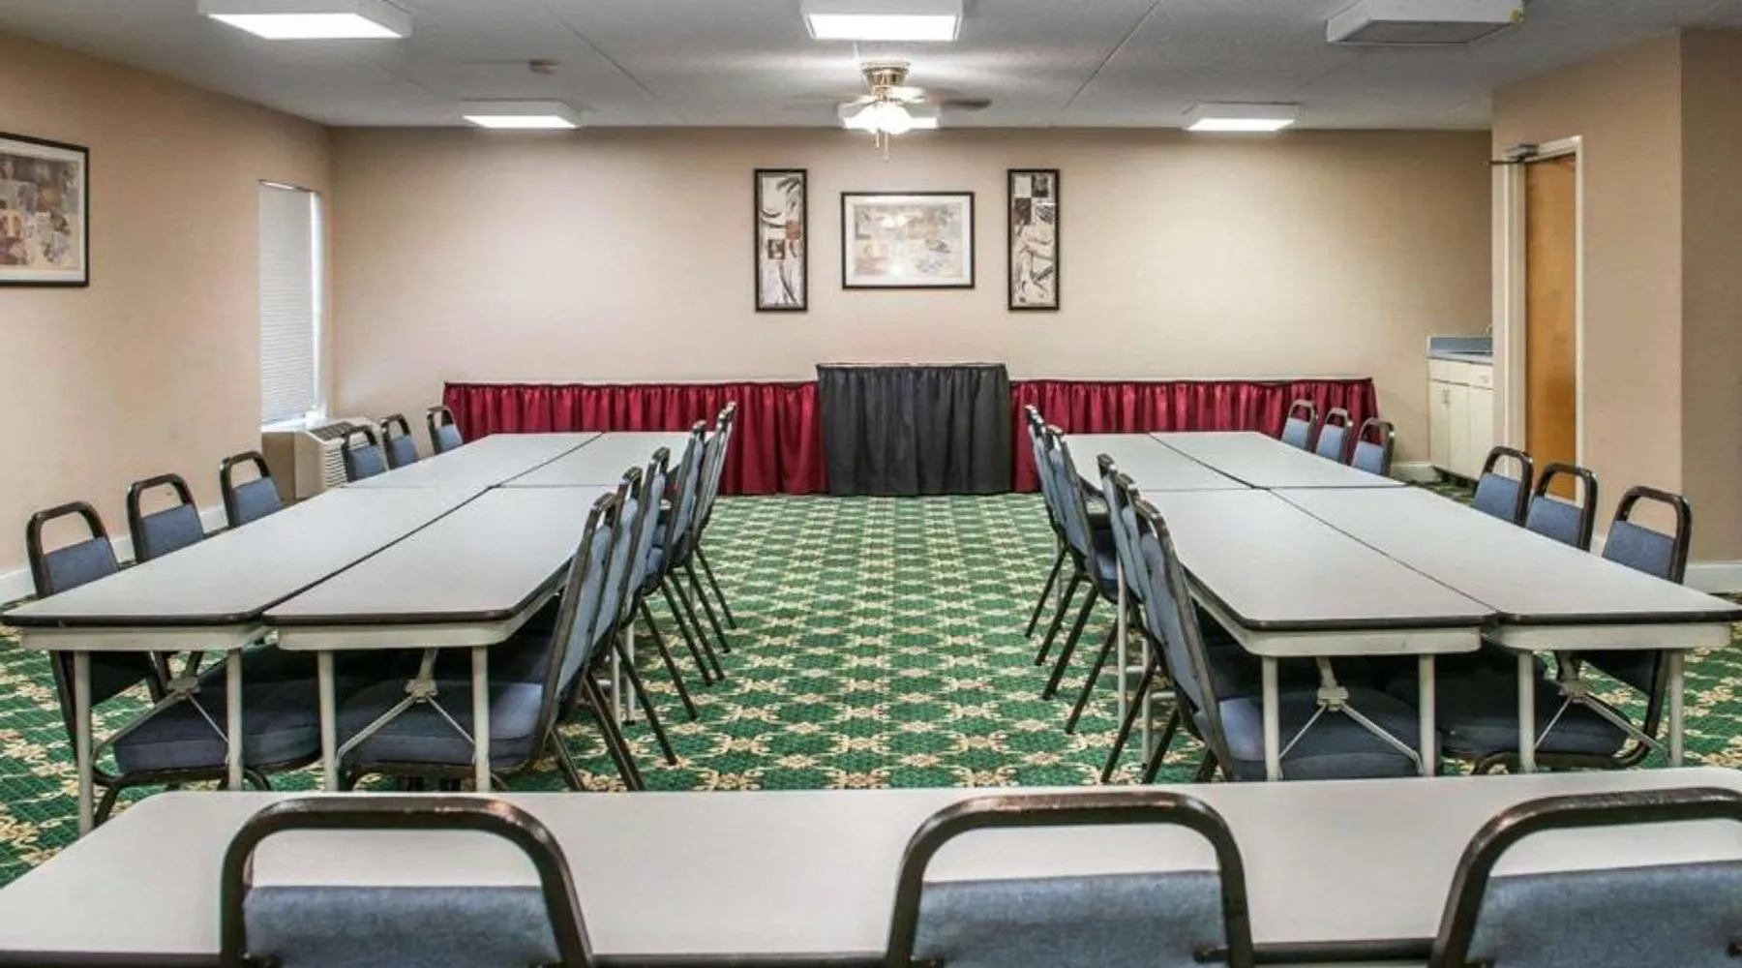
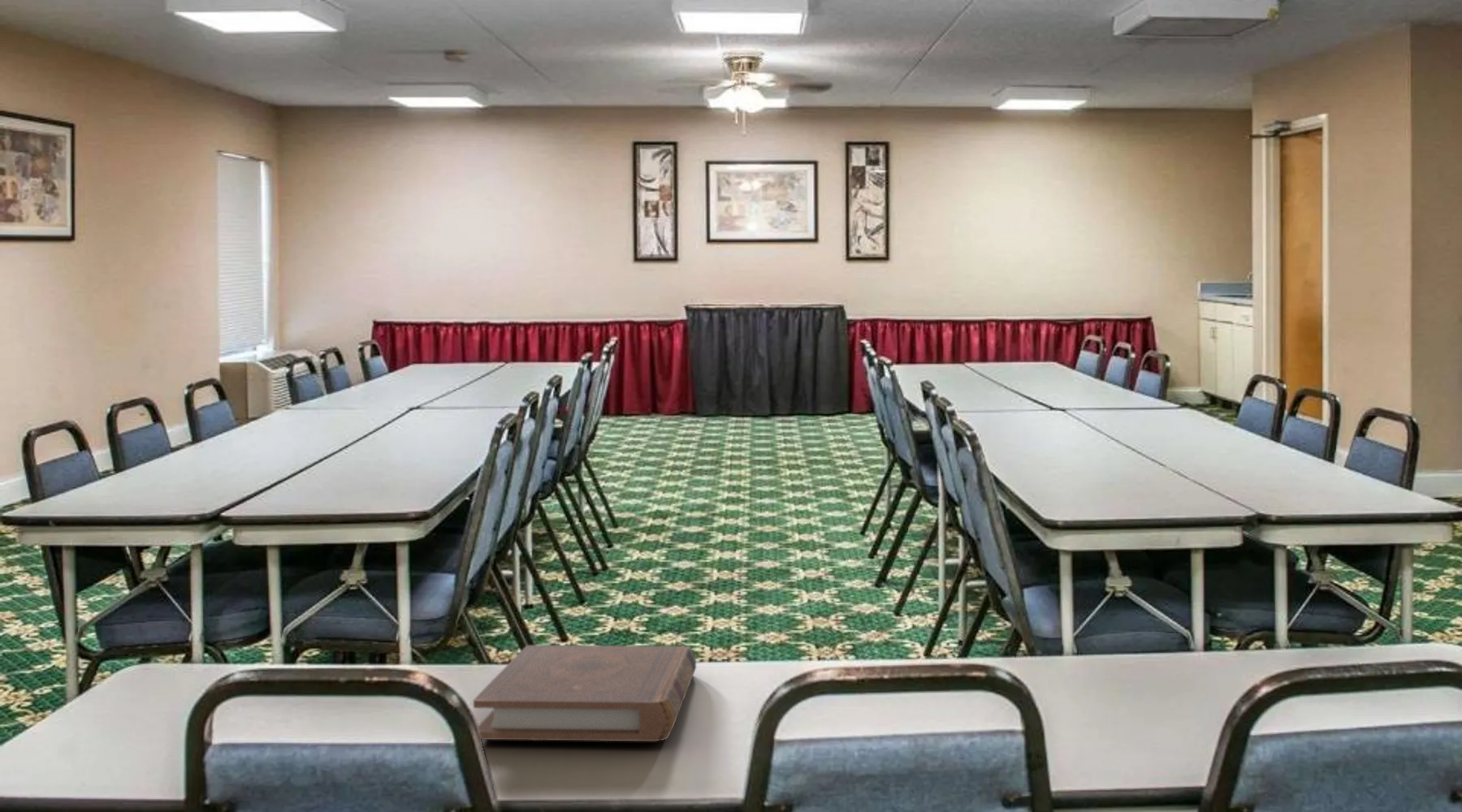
+ book [473,645,697,742]
